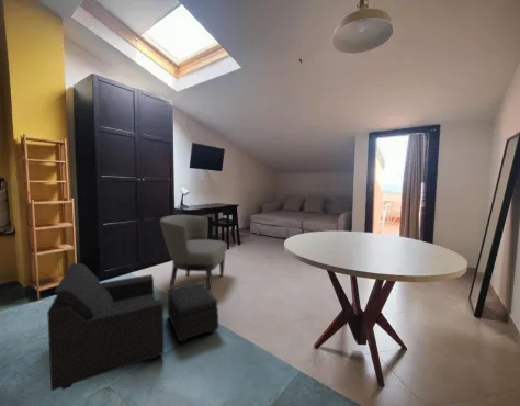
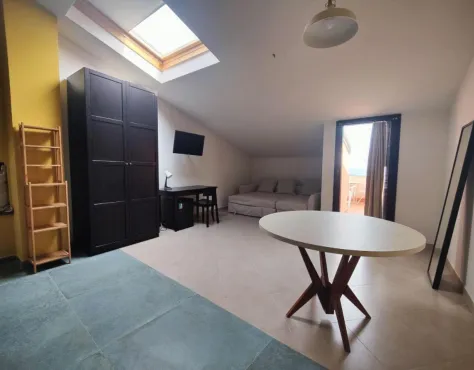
- chair [159,214,228,293]
- armchair [46,262,219,392]
